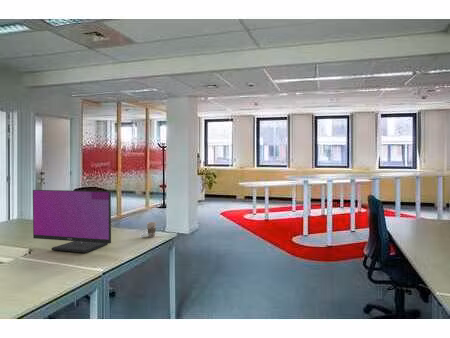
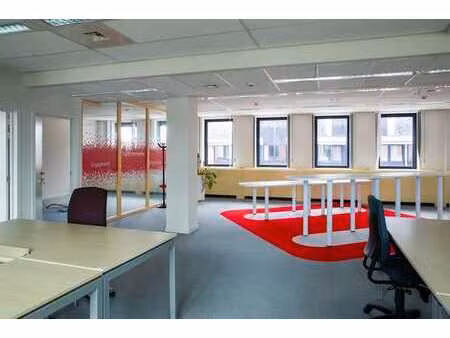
- computer monitor [32,189,112,254]
- cup [139,221,157,239]
